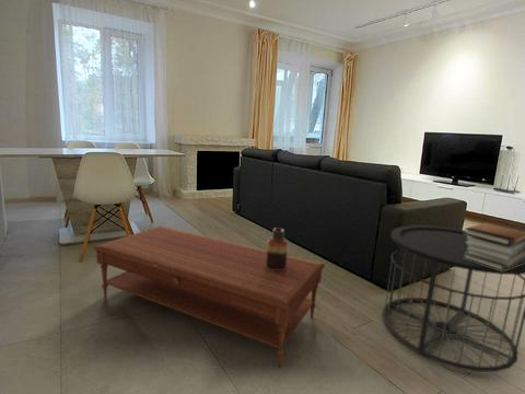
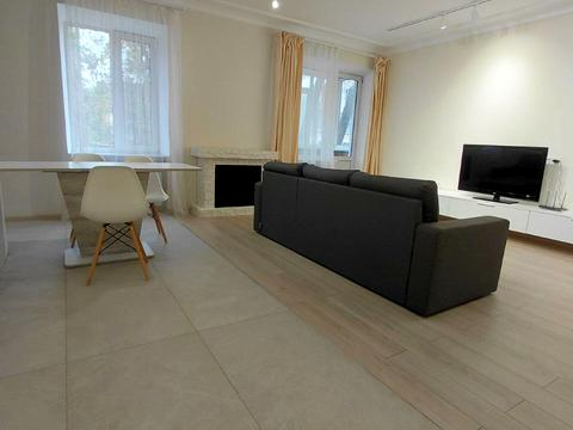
- coffee table [93,224,326,368]
- side table [381,224,525,373]
- book stack [464,221,525,271]
- vase [266,228,289,270]
